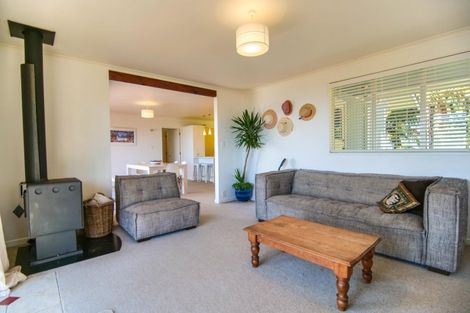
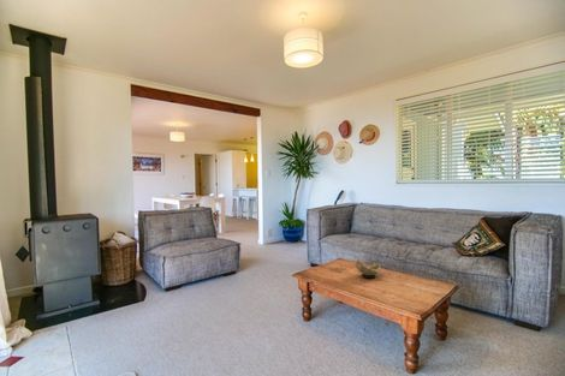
+ decorative bowl [353,258,382,280]
